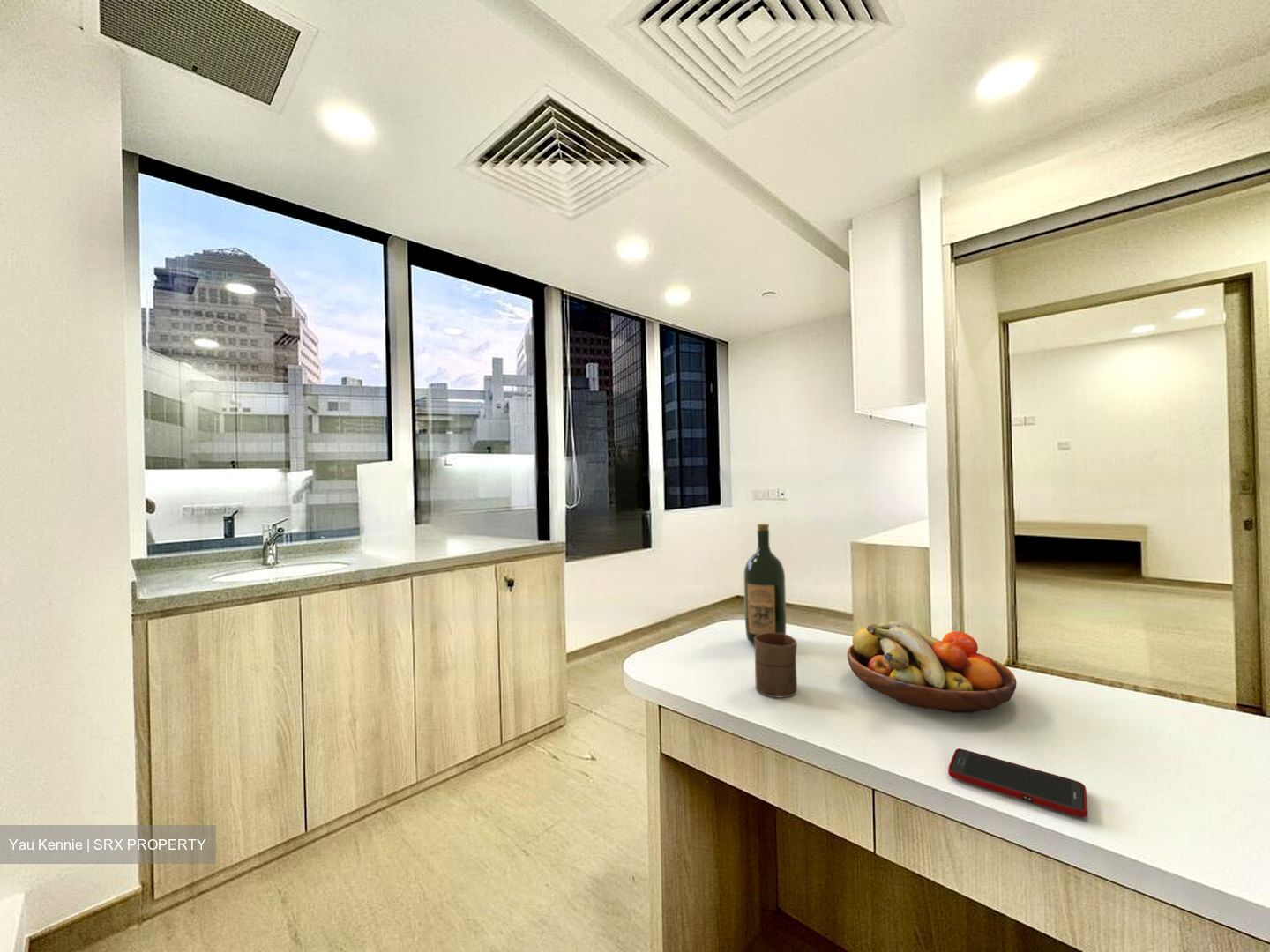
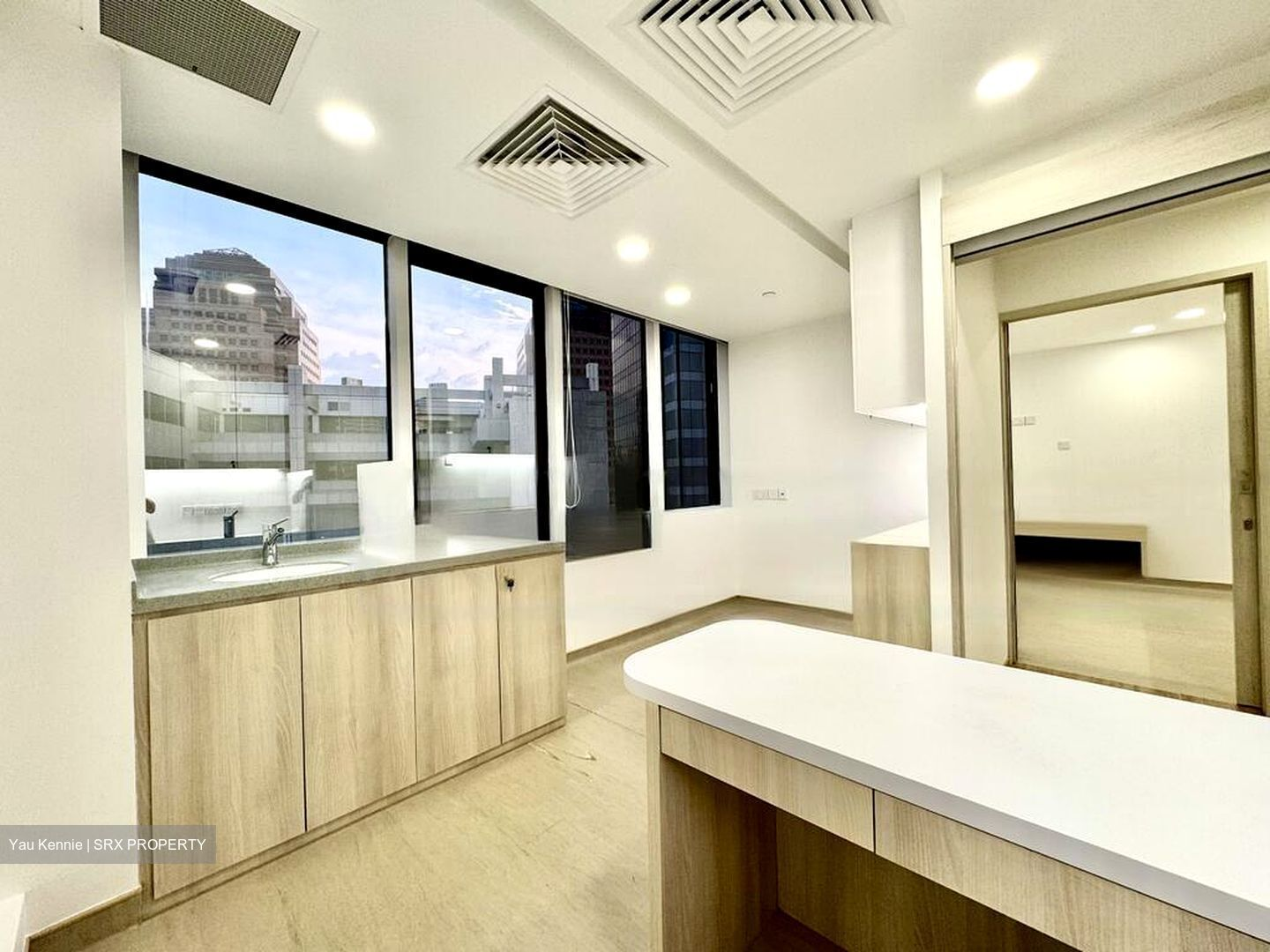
- cup [753,633,798,698]
- fruit bowl [847,620,1018,714]
- wine bottle [743,523,787,646]
- cell phone [947,747,1088,819]
